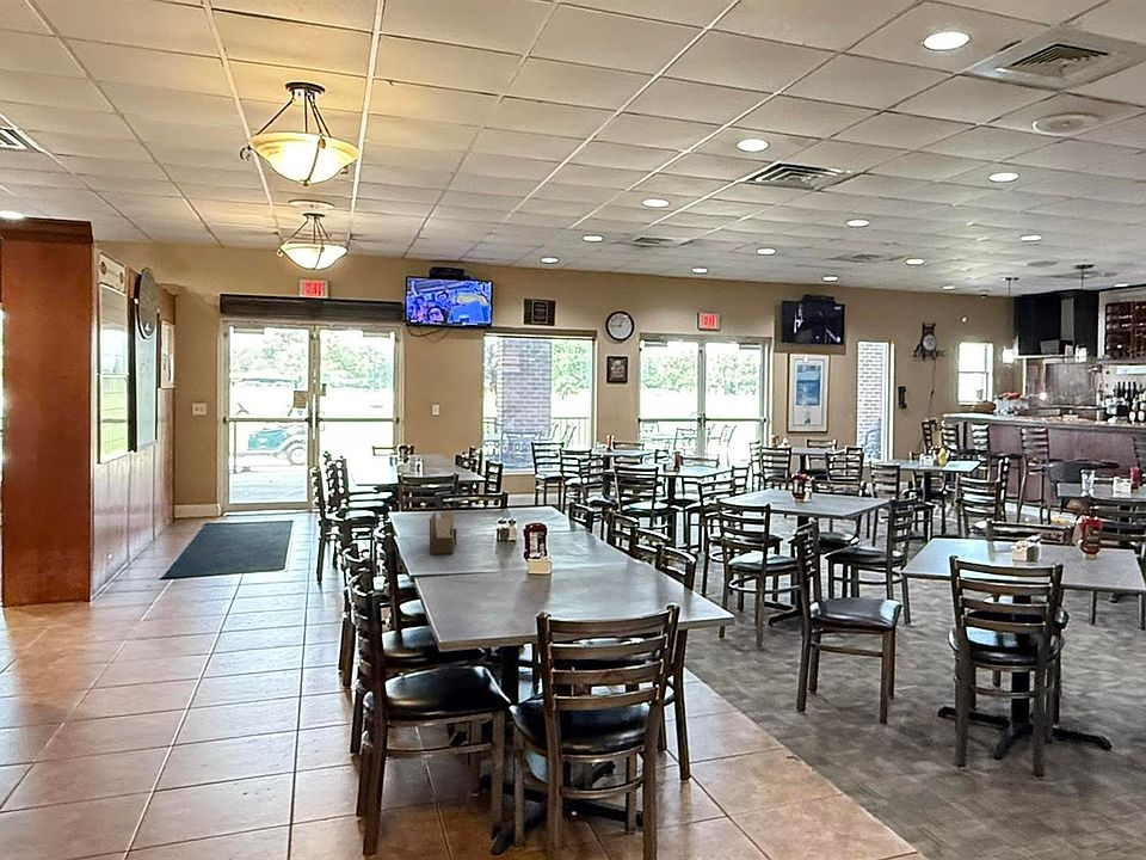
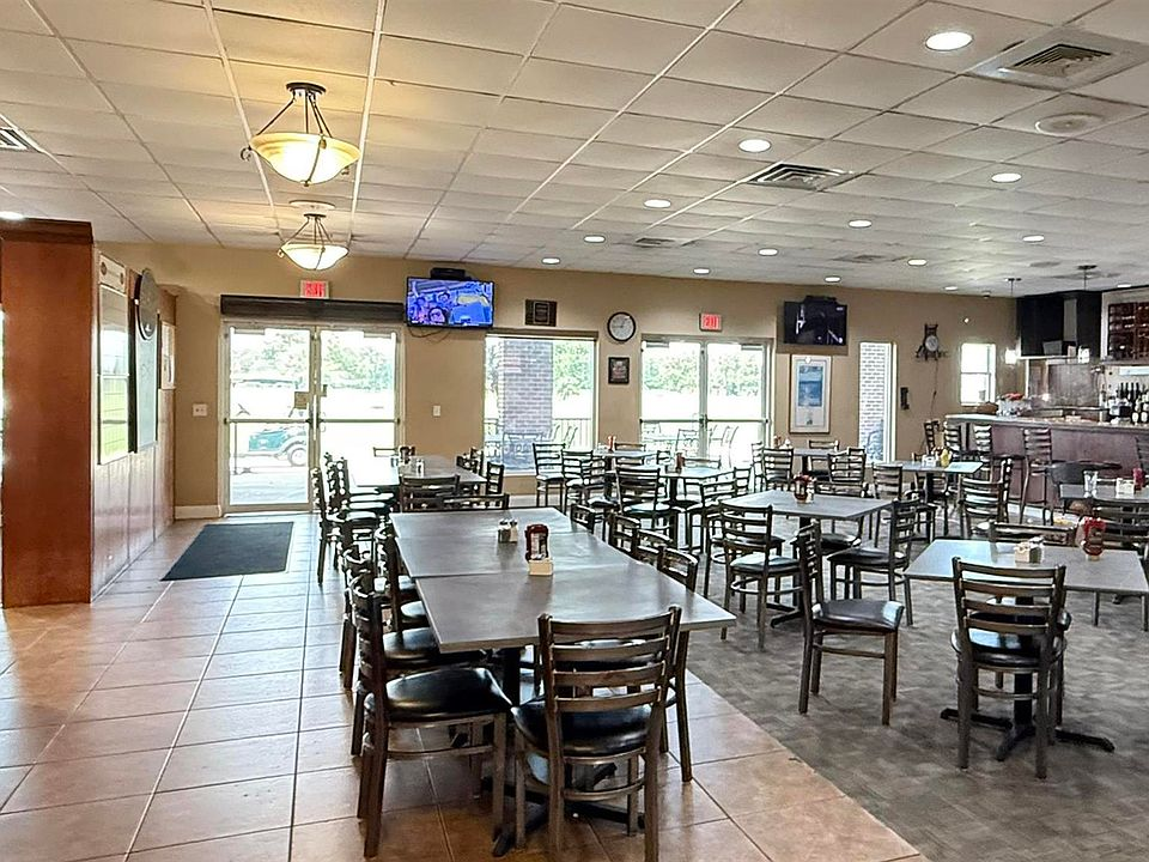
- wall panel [429,510,457,555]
